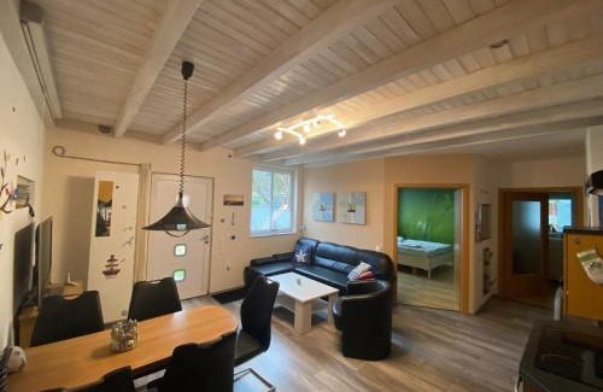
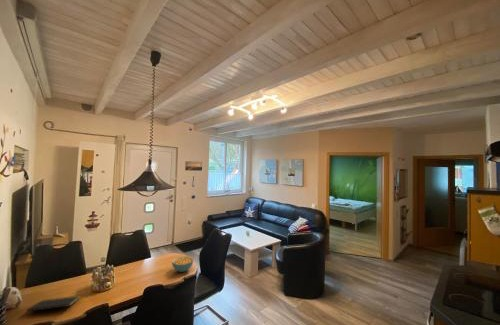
+ notepad [26,294,82,312]
+ cereal bowl [171,255,194,273]
